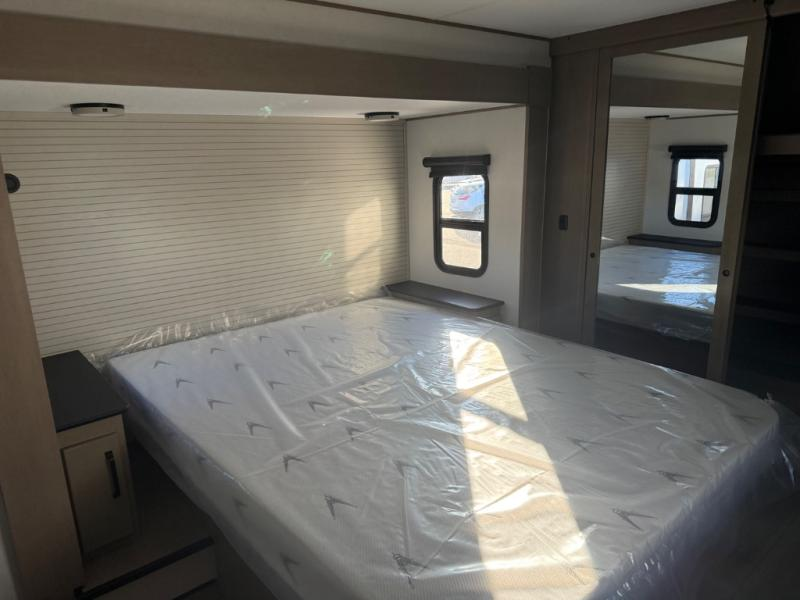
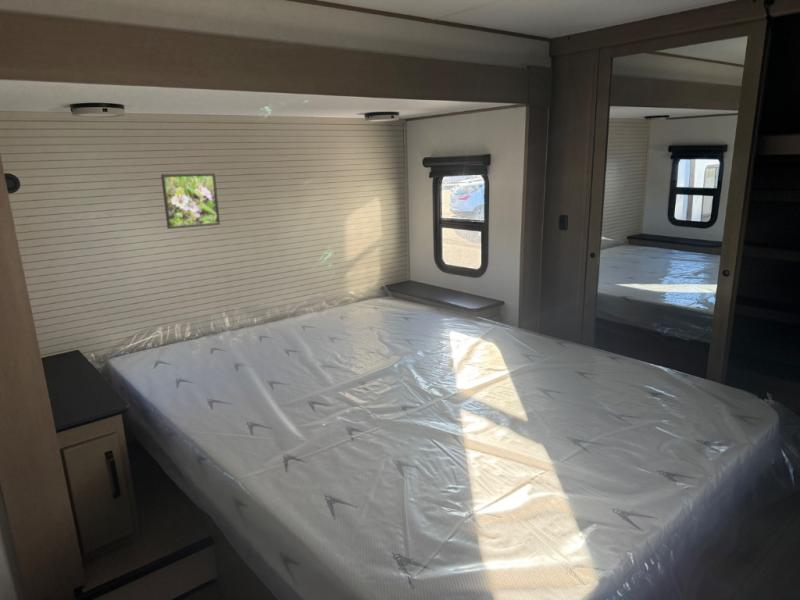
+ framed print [160,172,221,230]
